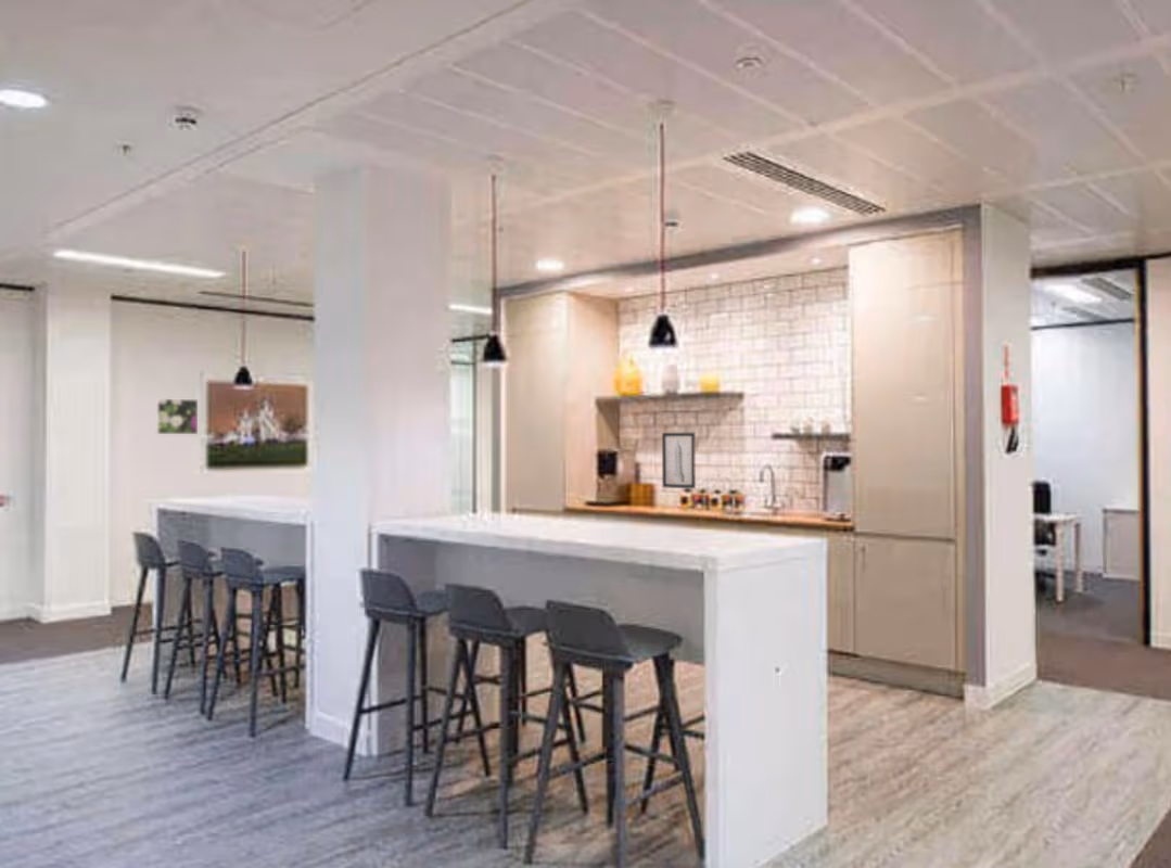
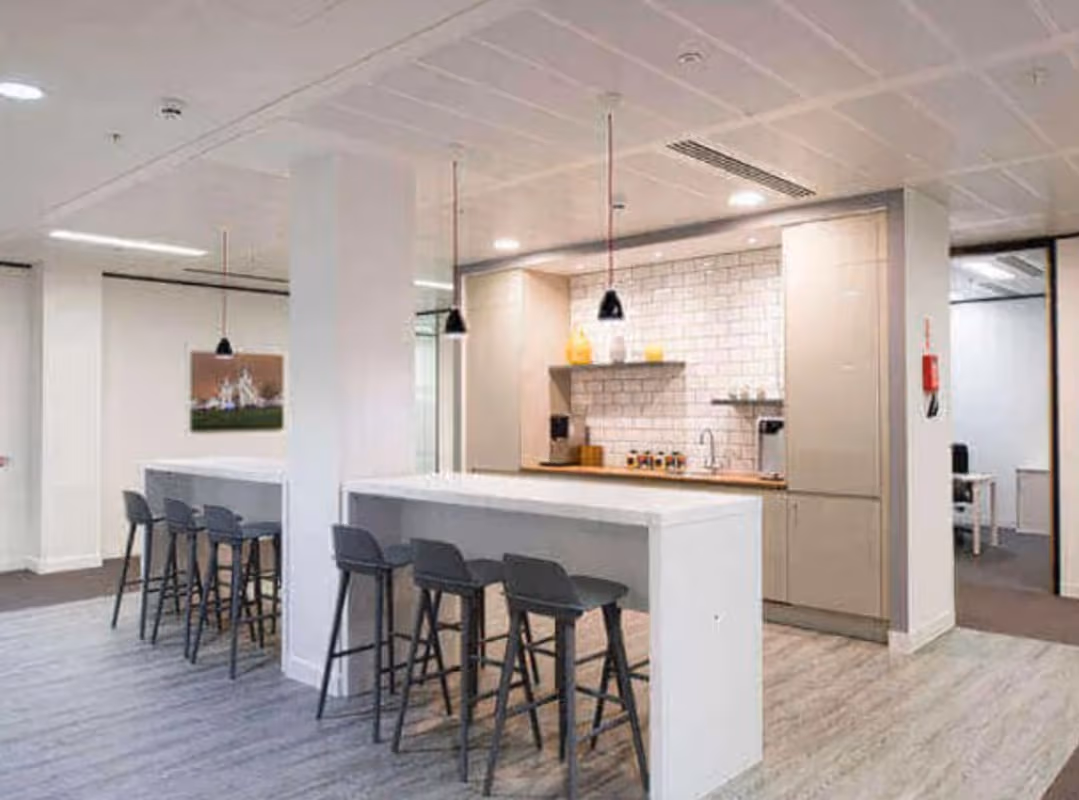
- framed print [155,397,199,435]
- wall art [661,432,697,489]
